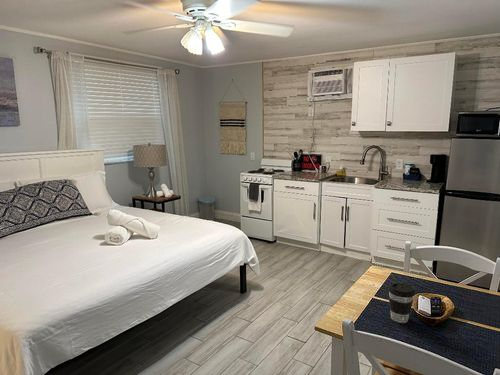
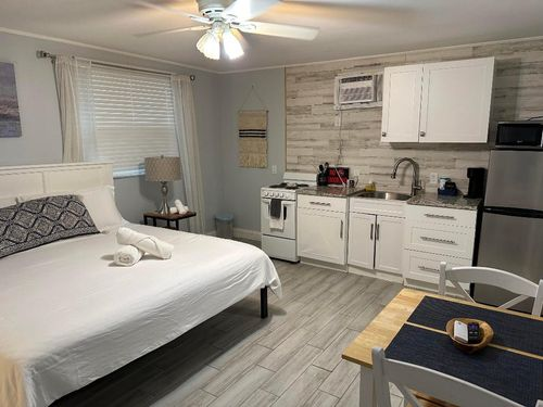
- coffee cup [387,282,416,324]
